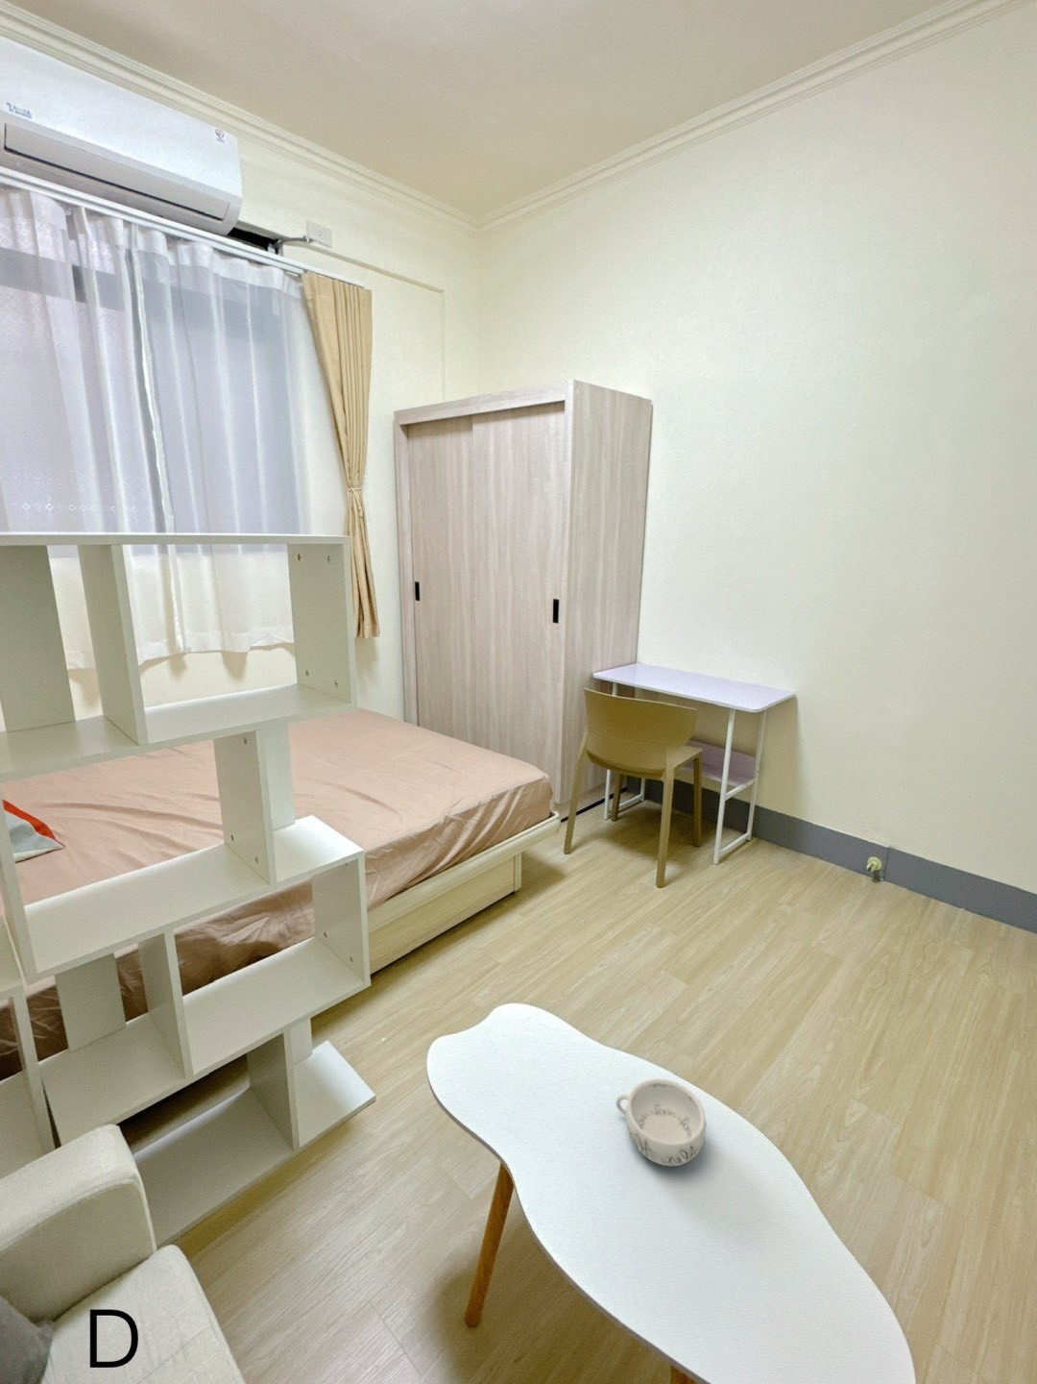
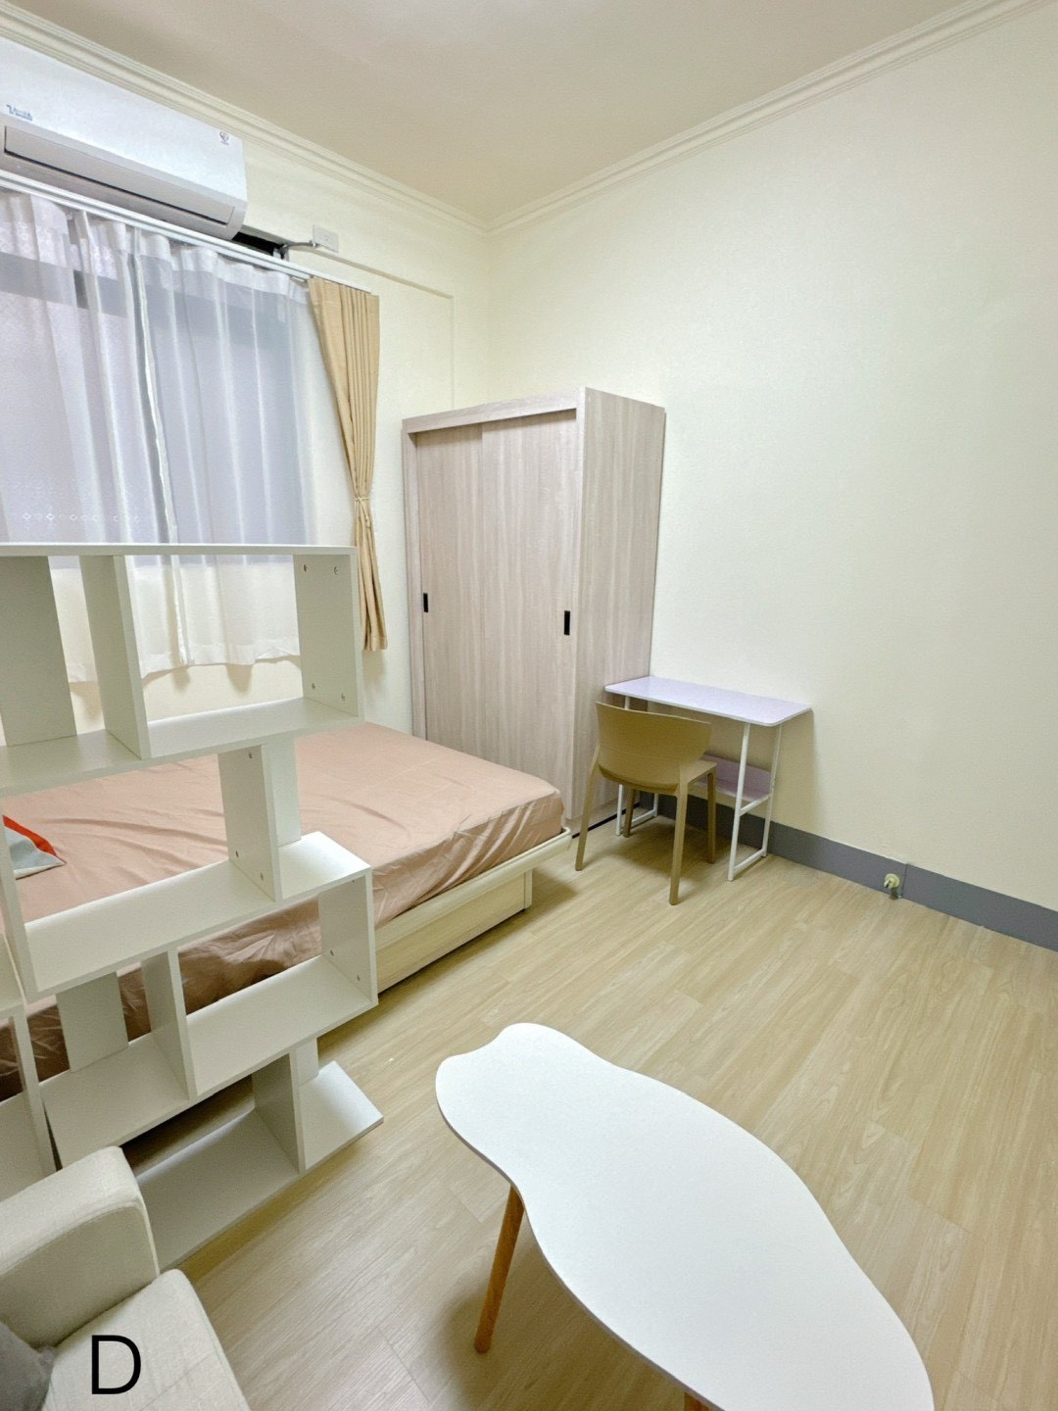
- decorative bowl [615,1078,708,1167]
